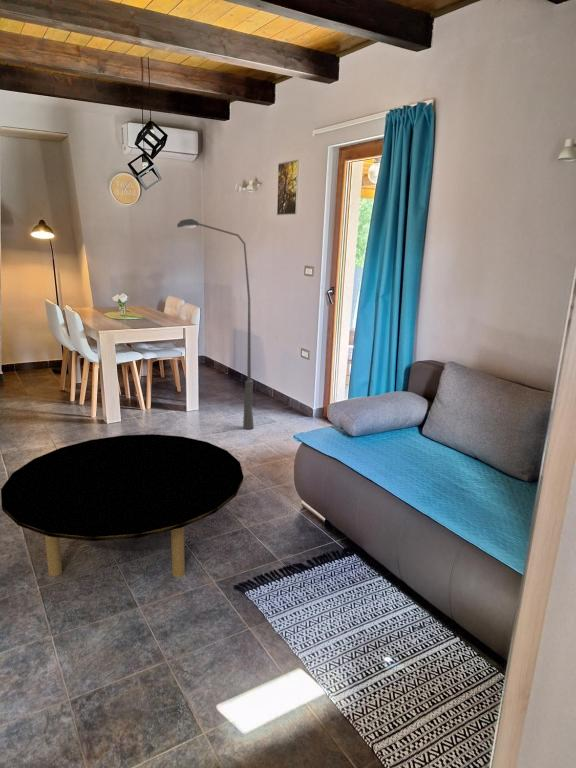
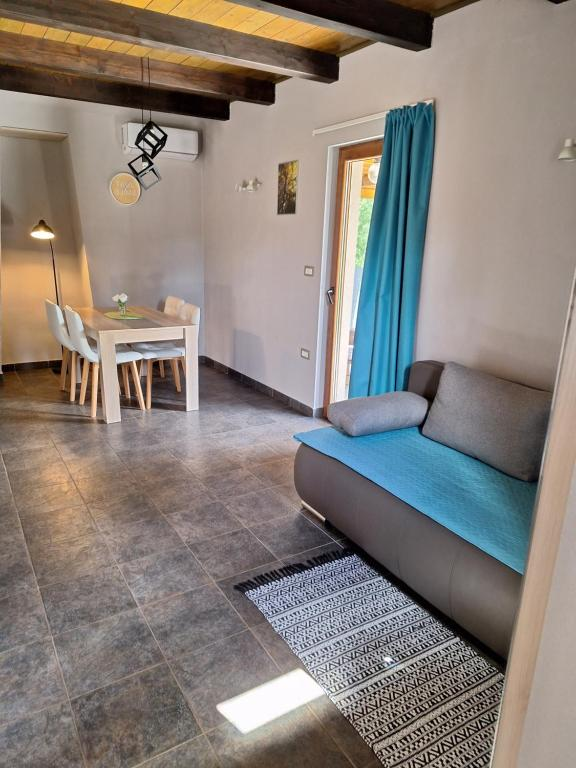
- coffee table [0,433,245,578]
- floor lamp [176,218,255,430]
